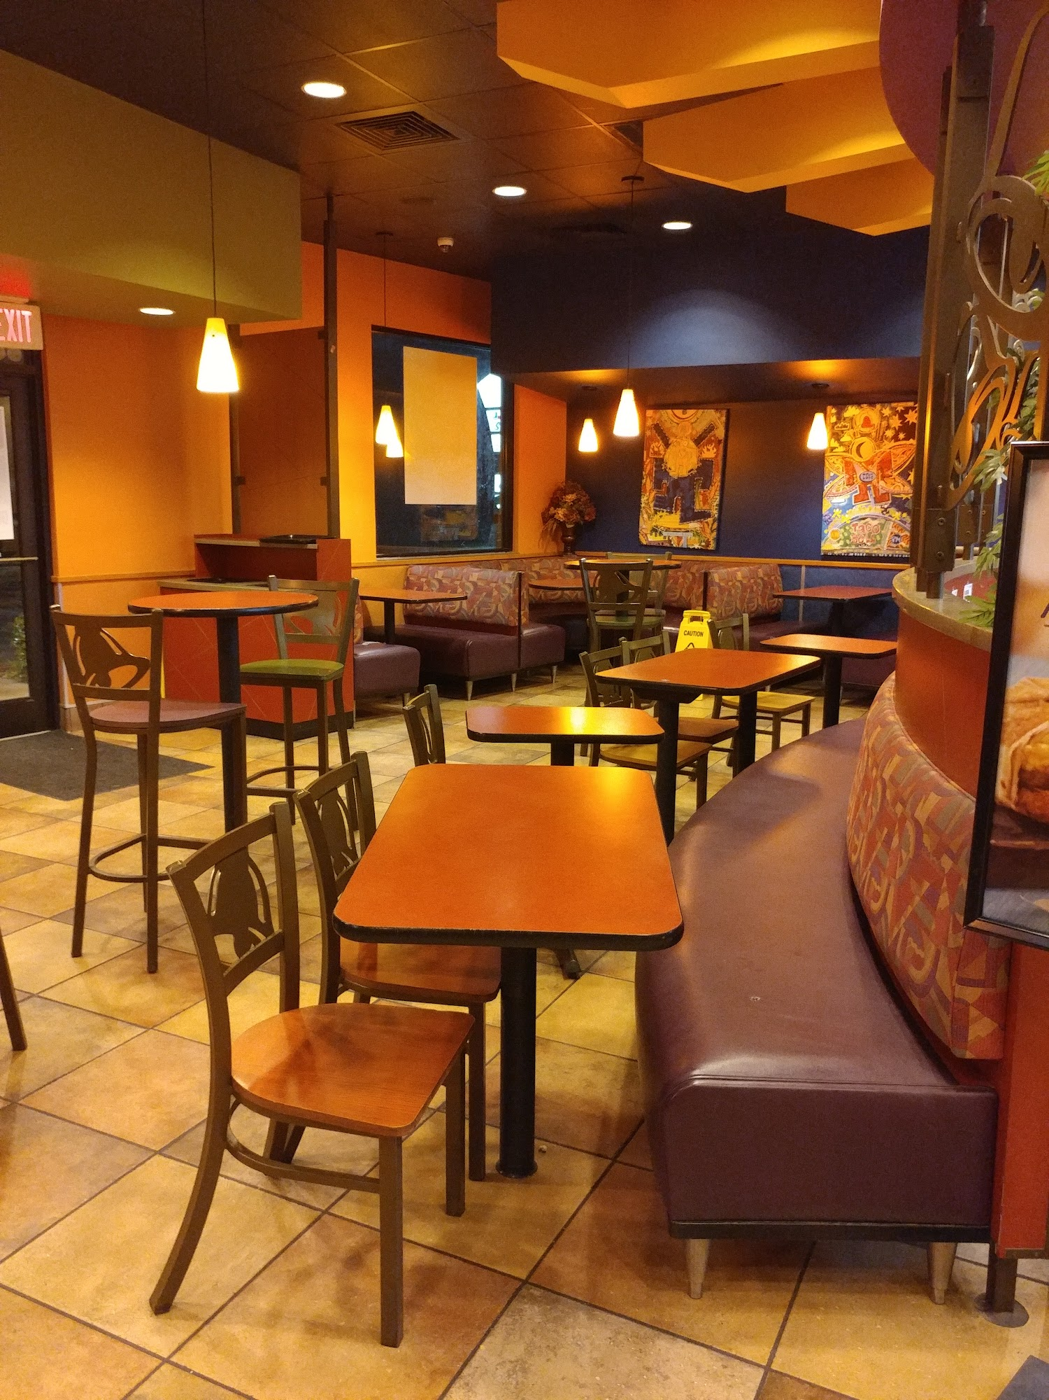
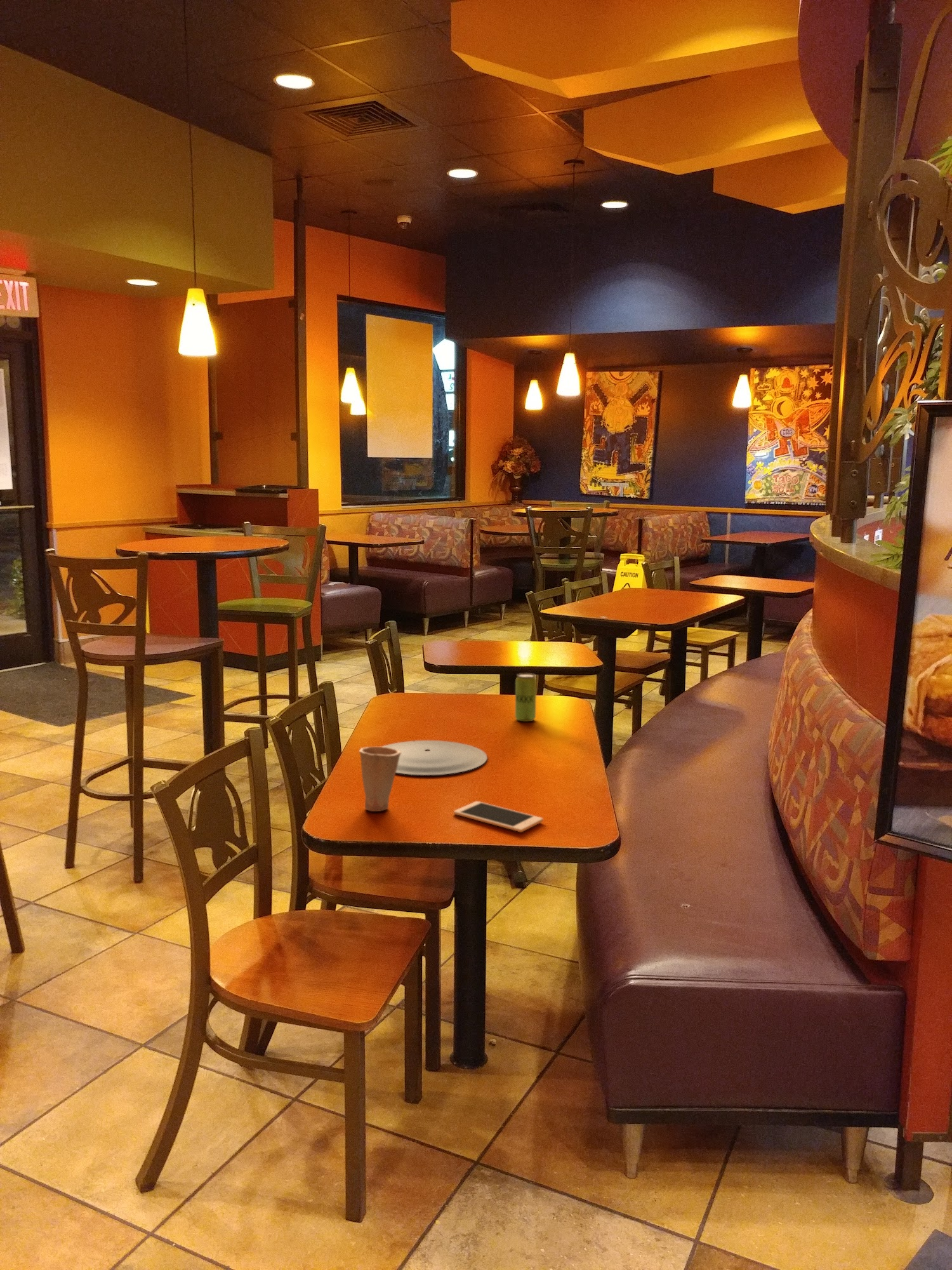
+ plate [381,740,488,775]
+ beverage can [515,672,537,722]
+ cell phone [453,801,544,832]
+ cup [359,746,401,812]
